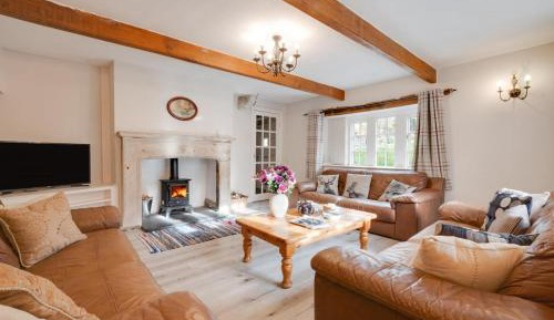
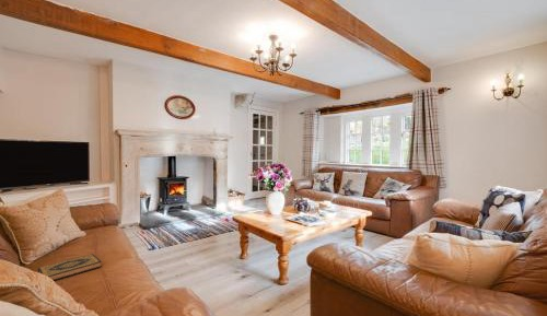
+ hardback book [37,253,103,282]
